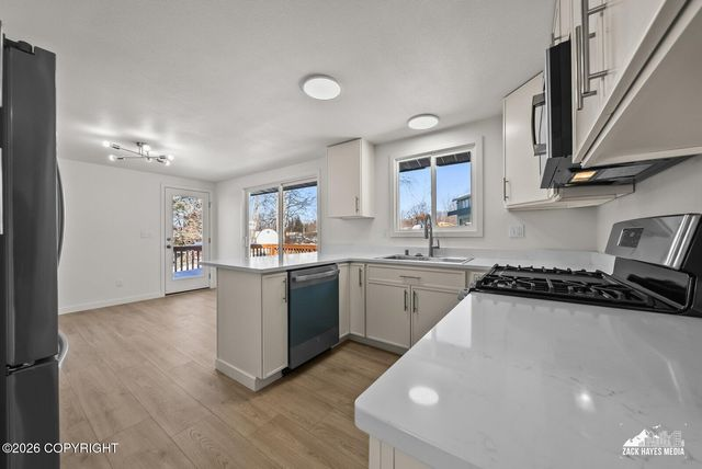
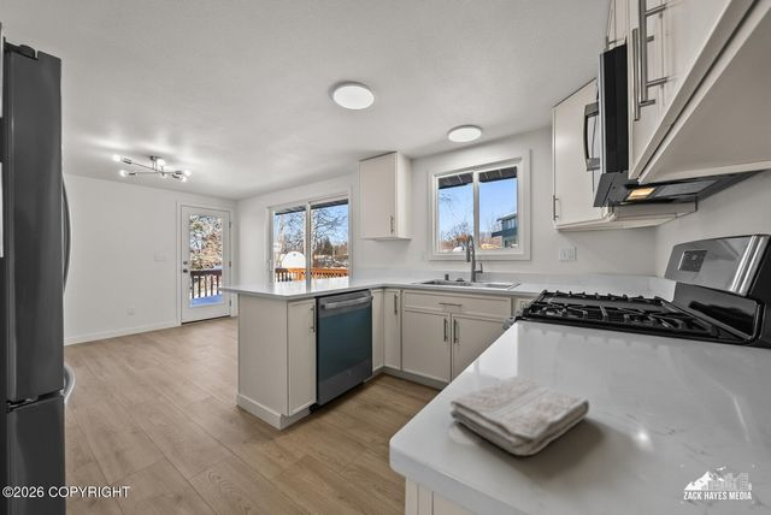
+ washcloth [449,375,590,457]
